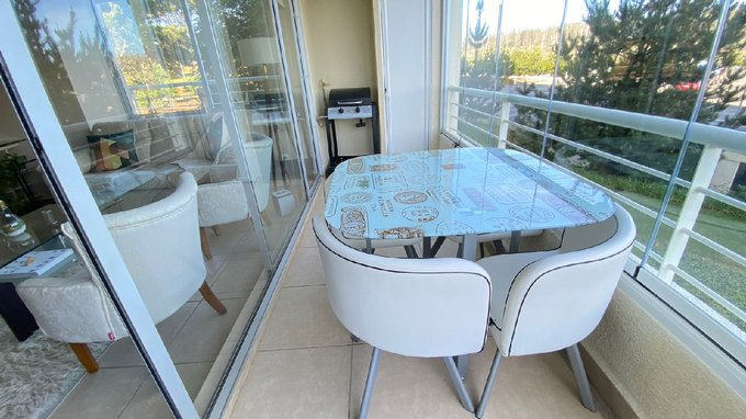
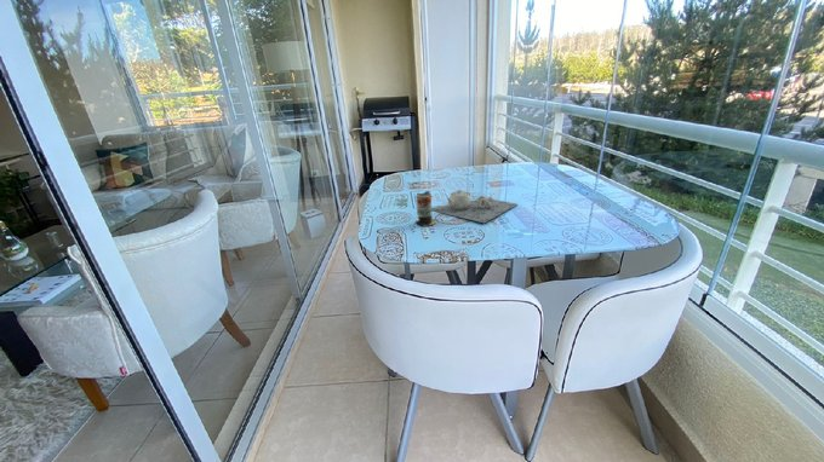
+ teapot [431,189,517,224]
+ can [414,190,437,227]
